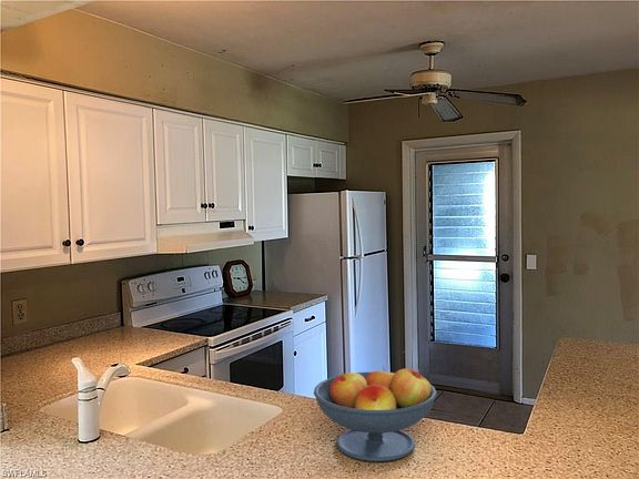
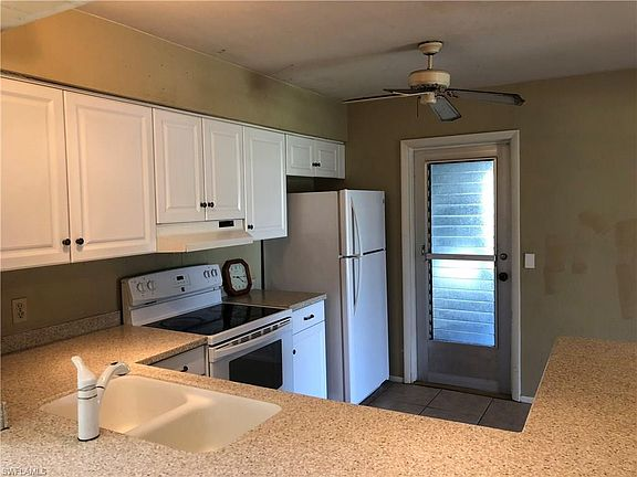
- fruit bowl [313,366,438,462]
